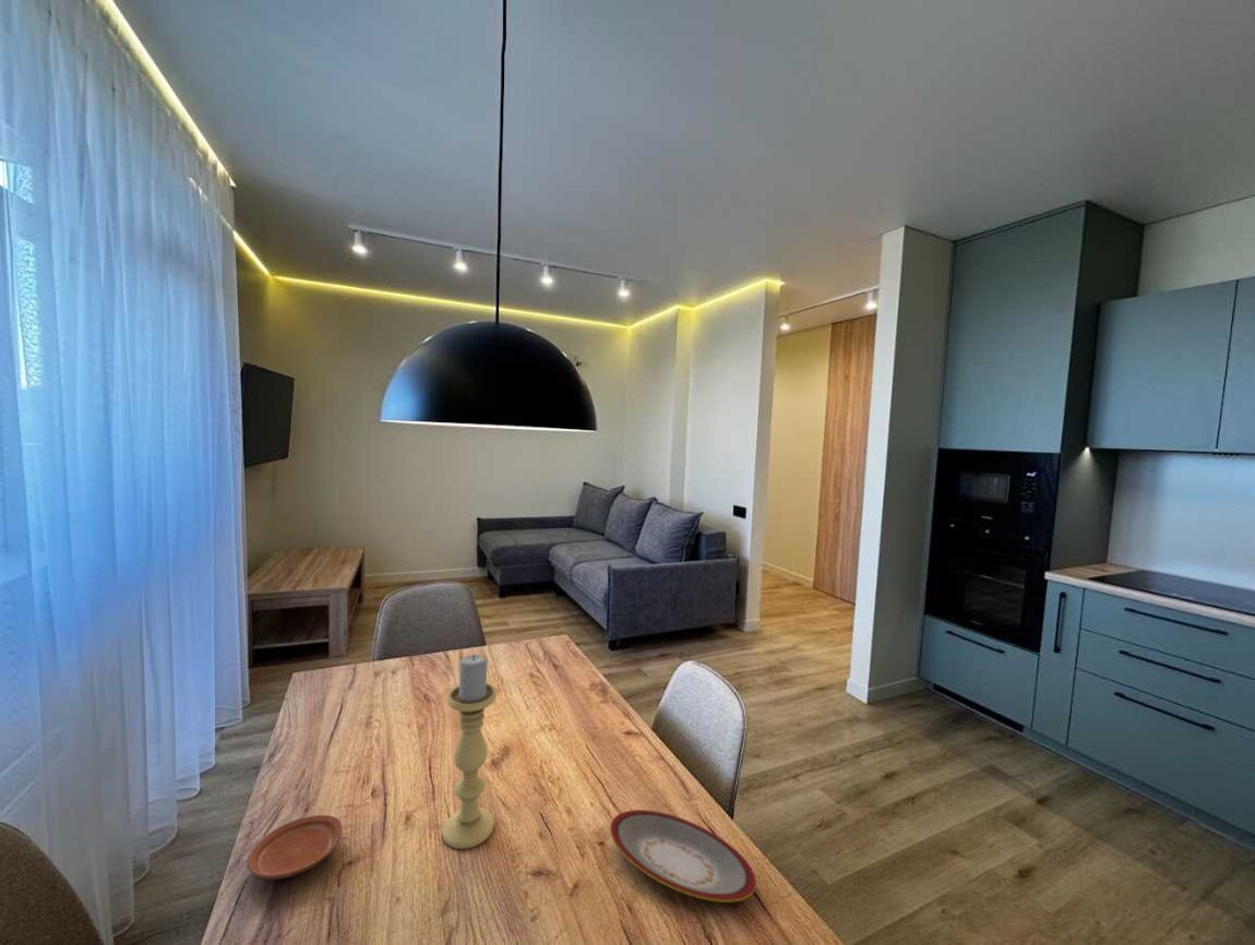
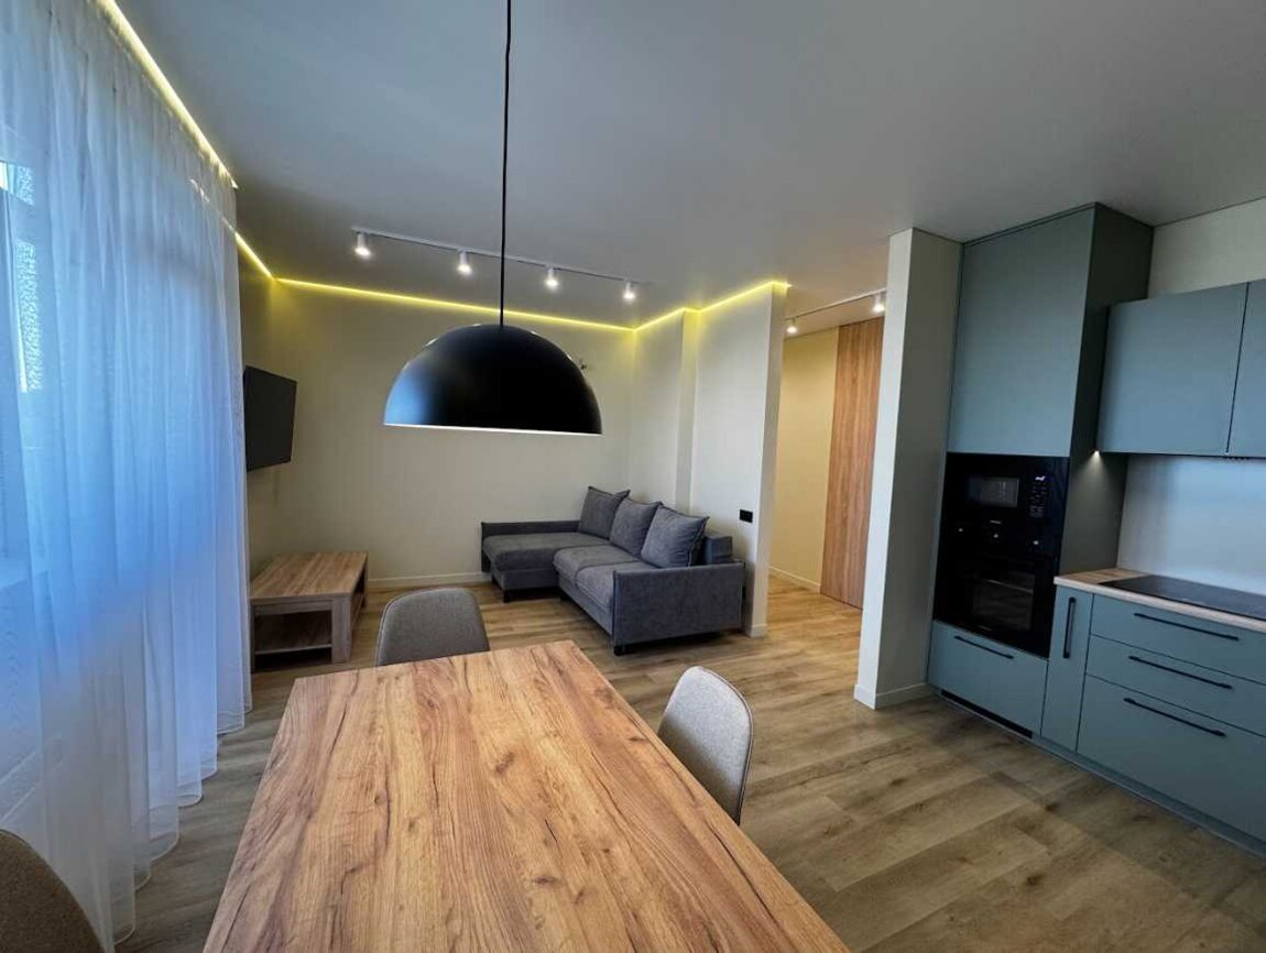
- candle holder [442,654,498,850]
- plate [247,814,344,881]
- plate [609,809,757,904]
